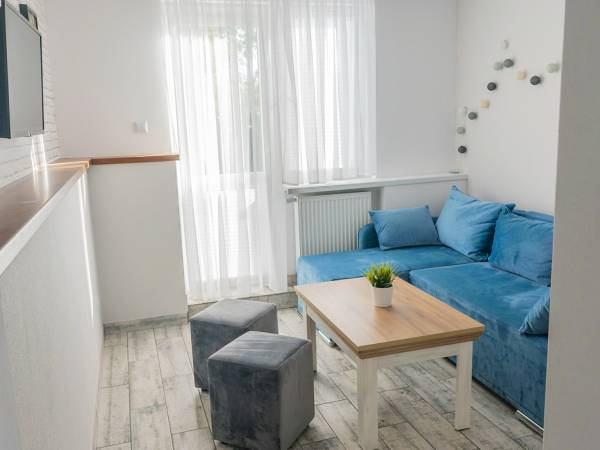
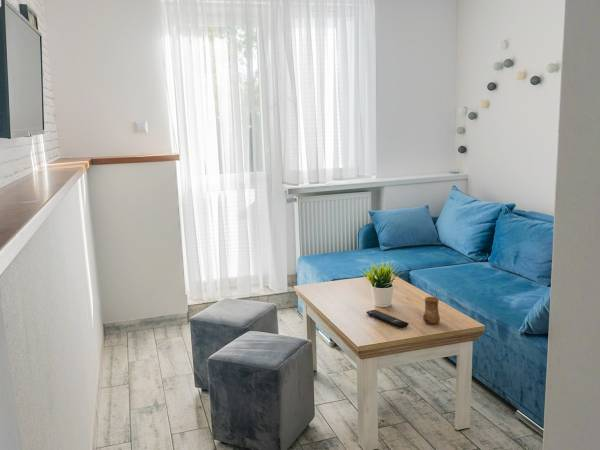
+ remote control [366,309,410,329]
+ cup [422,296,441,325]
